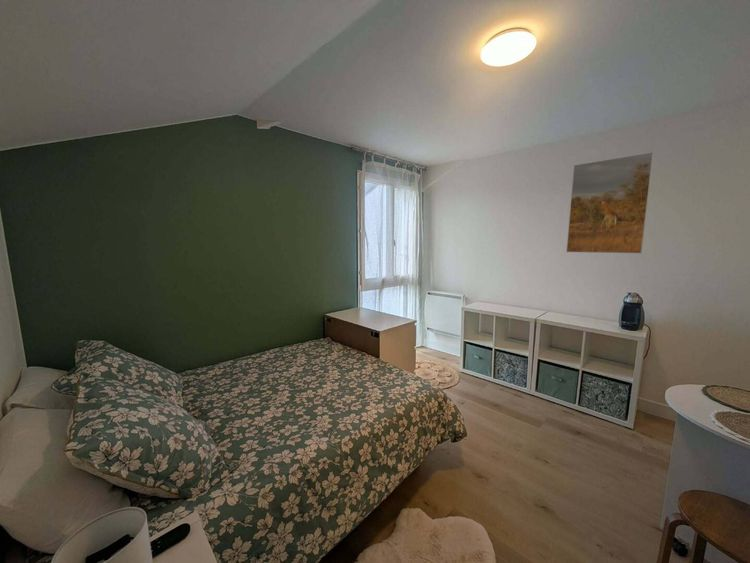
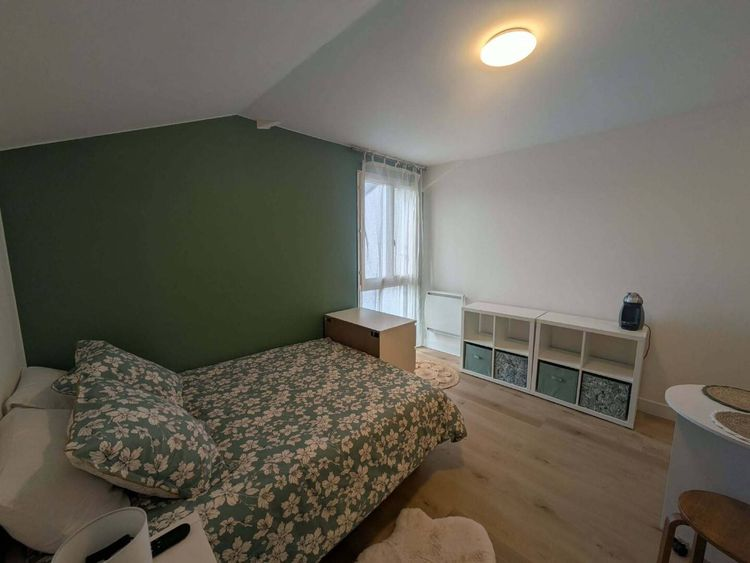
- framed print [565,151,655,254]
